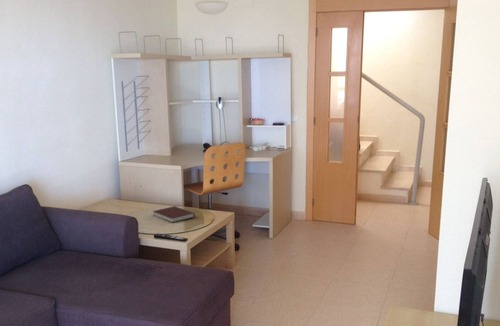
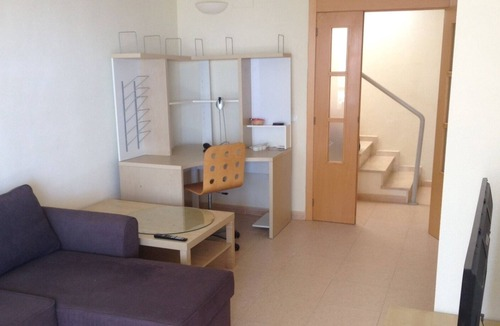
- notebook [152,205,195,224]
